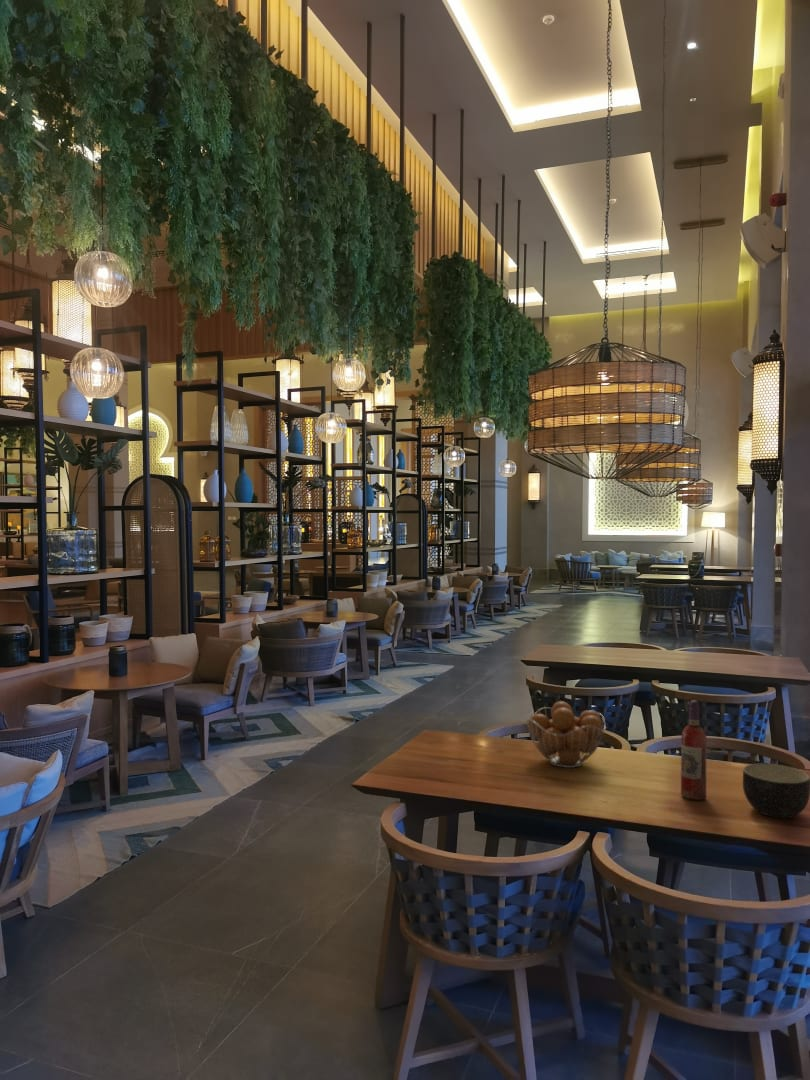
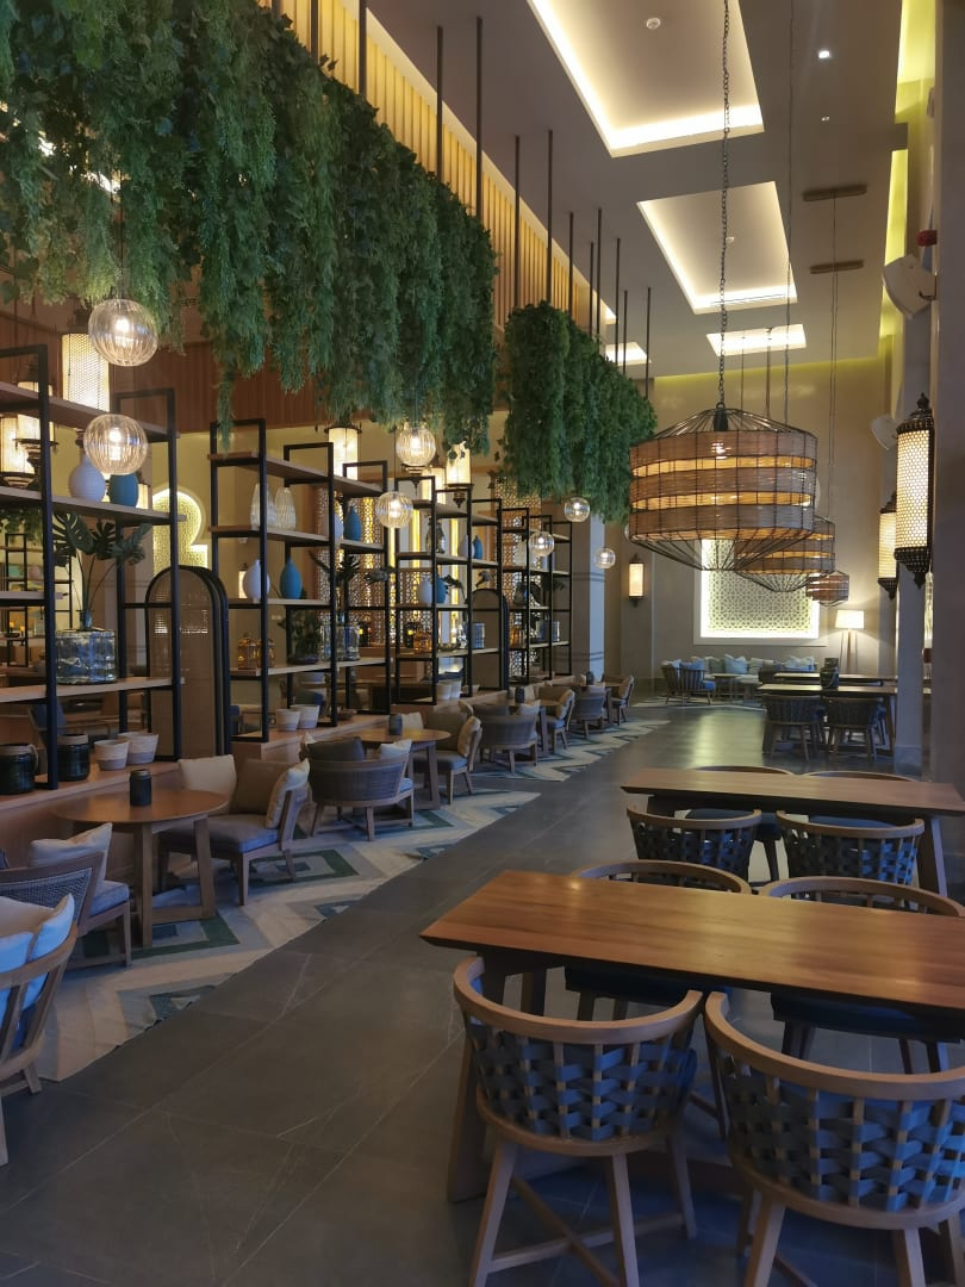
- fruit basket [525,700,607,769]
- wine bottle [680,699,707,801]
- bowl [742,763,810,819]
